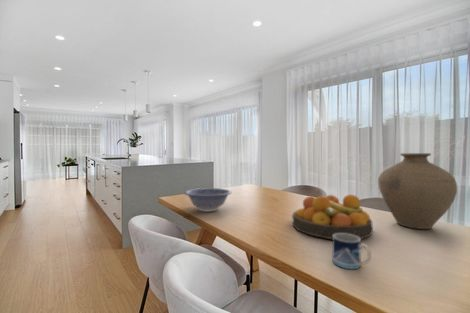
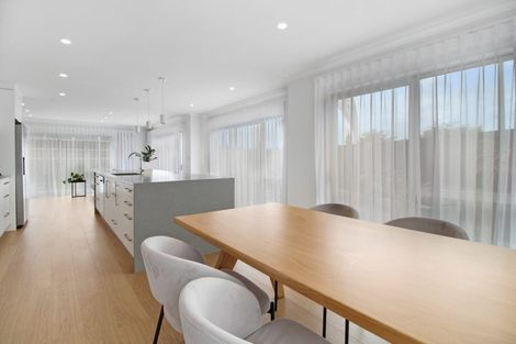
- vase [377,152,458,230]
- mug [331,233,373,270]
- decorative bowl [184,187,233,213]
- fruit bowl [291,193,374,240]
